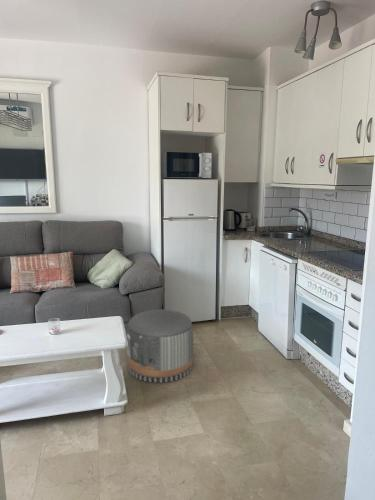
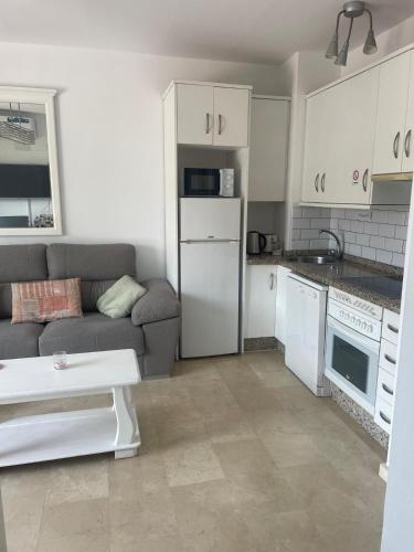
- pouf [126,308,194,384]
